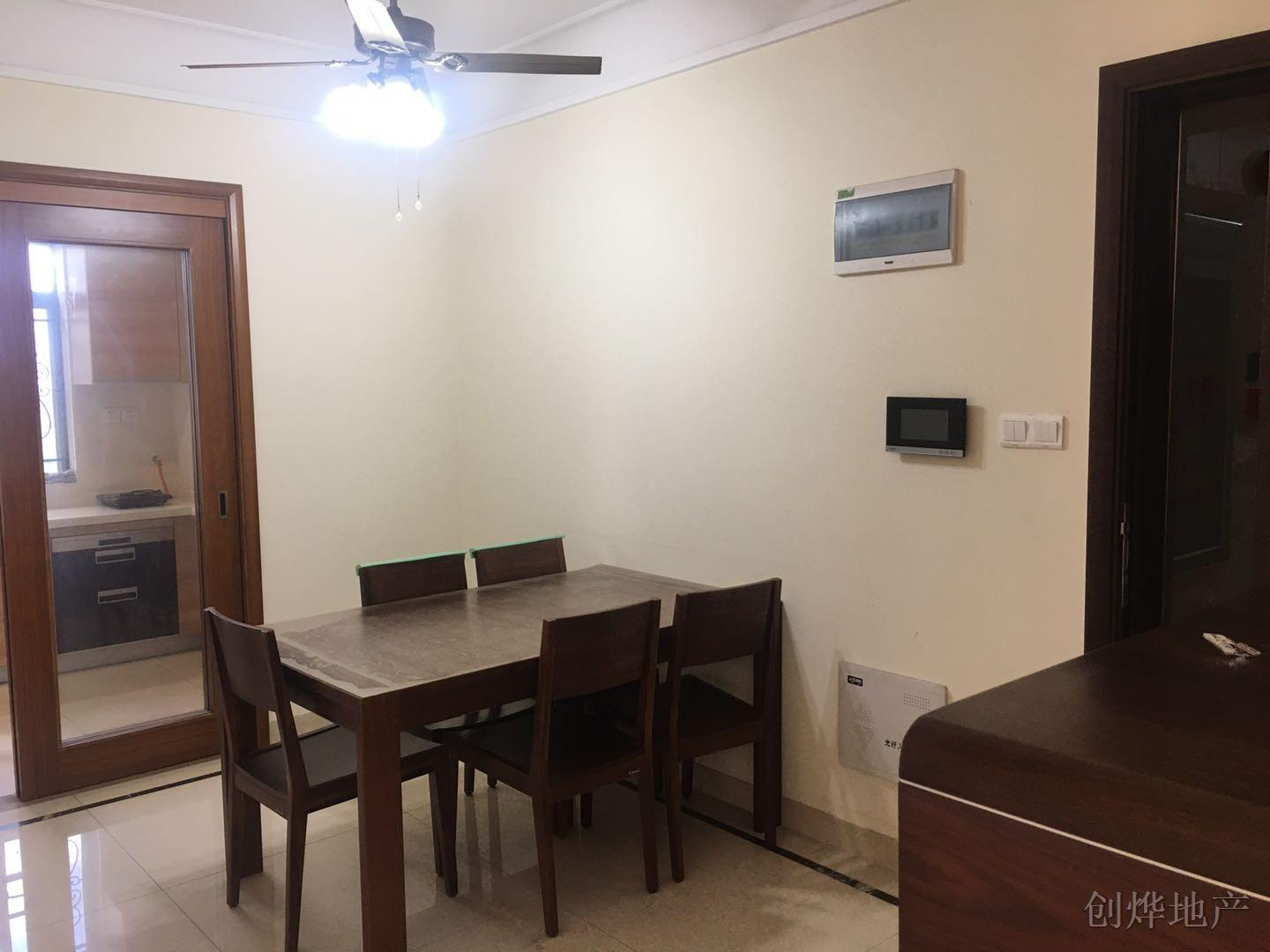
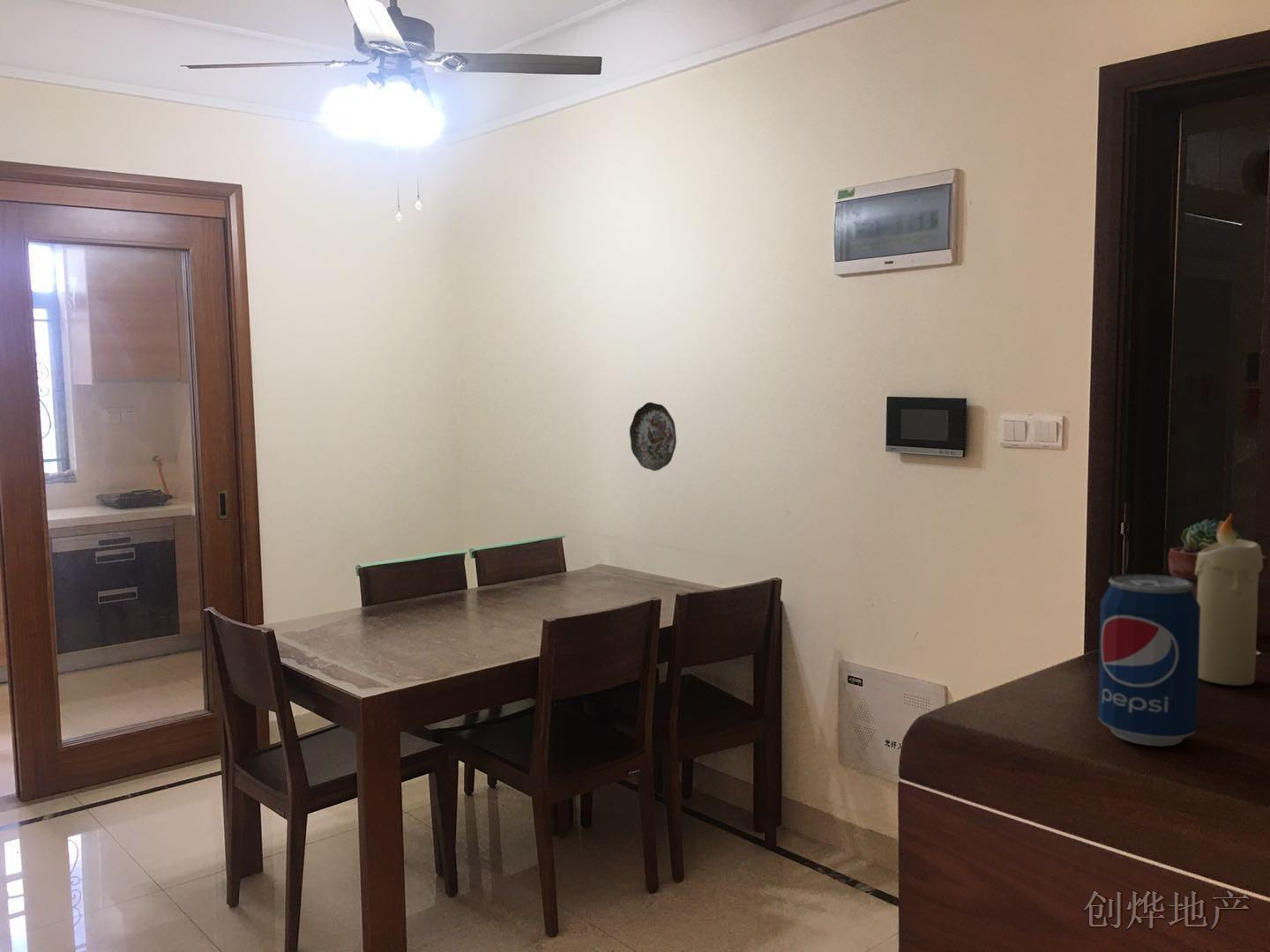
+ candle [1195,512,1263,687]
+ decorative plate [629,401,677,472]
+ beverage can [1097,573,1200,747]
+ potted succulent [1168,517,1268,599]
